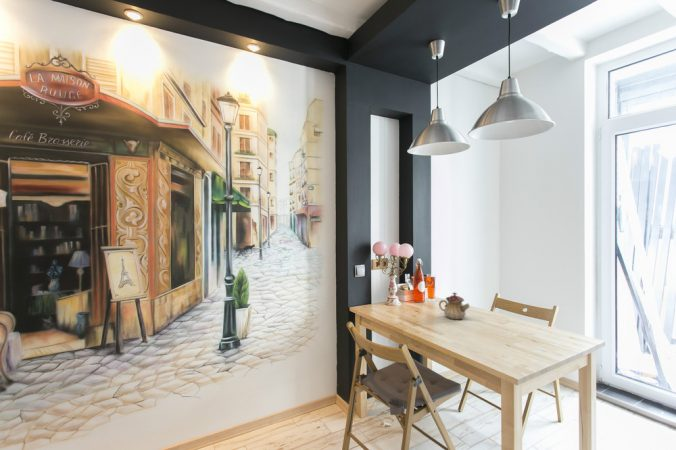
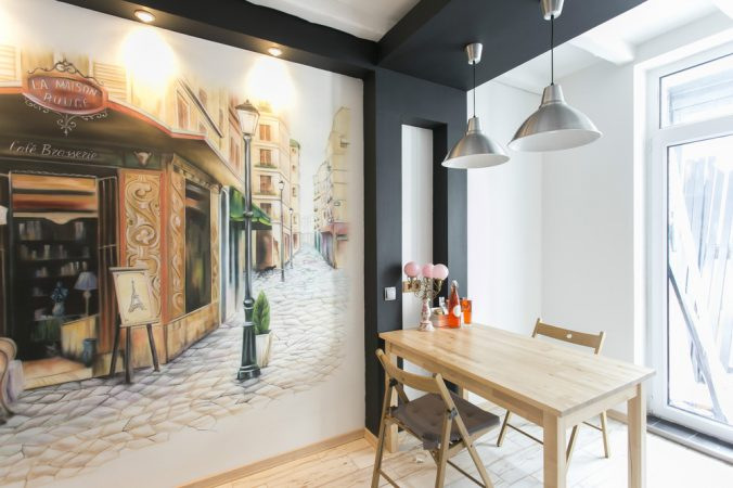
- teapot [438,291,470,320]
